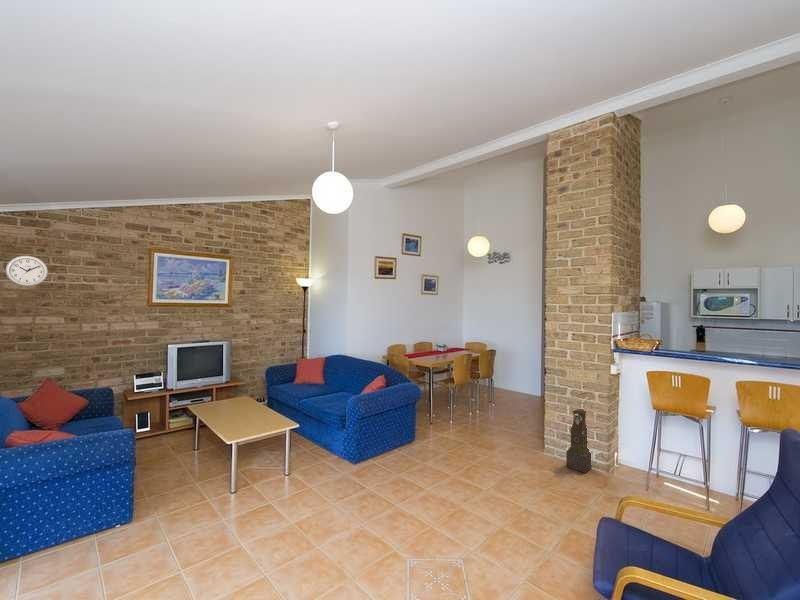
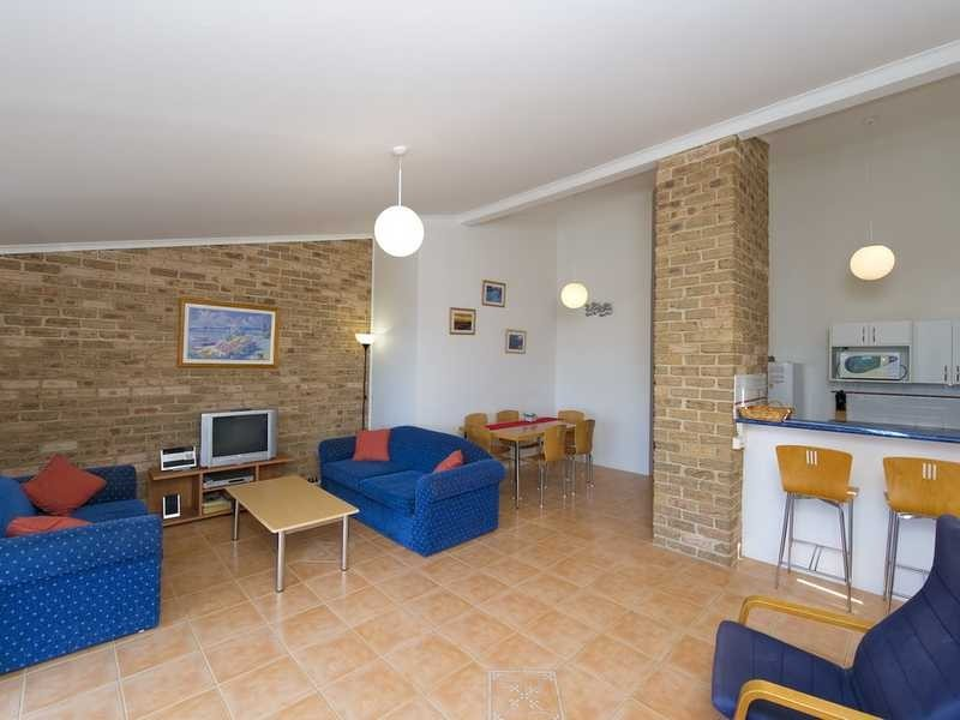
- wall clock [5,255,49,287]
- clock tower [565,408,593,474]
